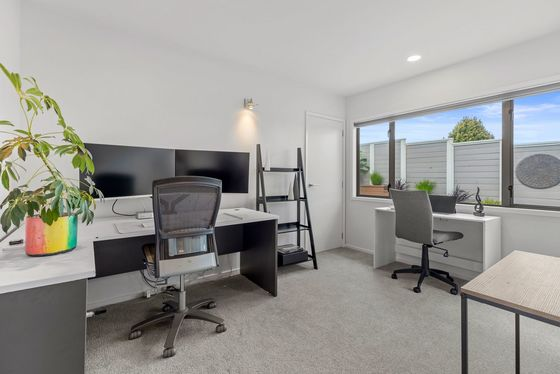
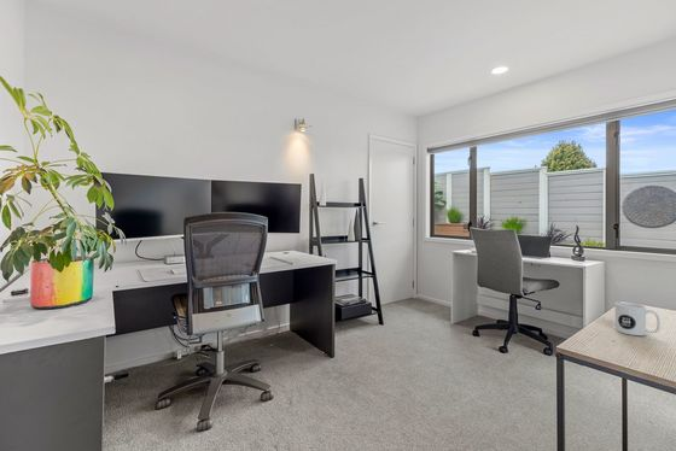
+ mug [614,301,662,336]
